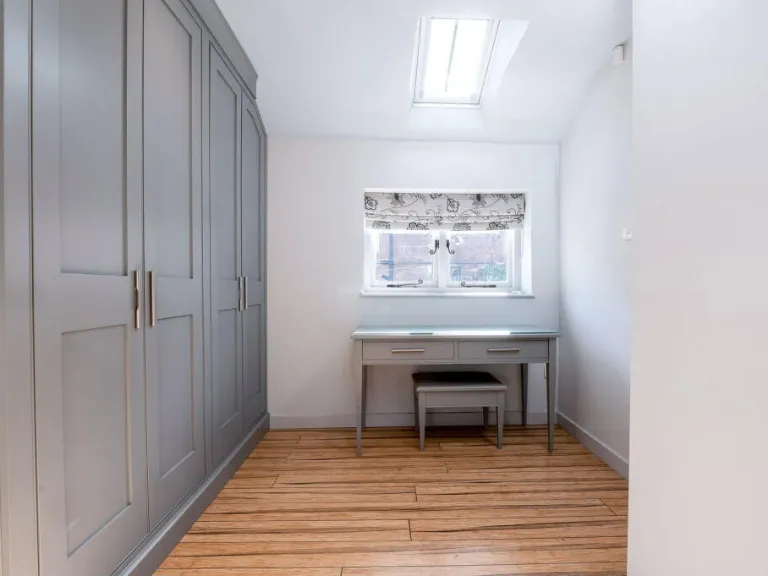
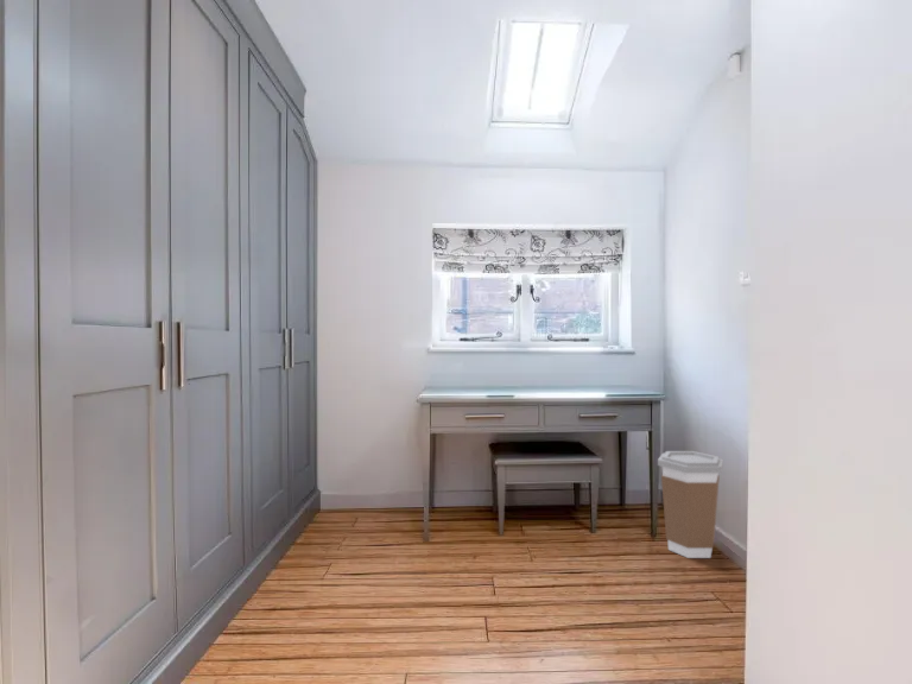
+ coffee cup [657,450,724,559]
